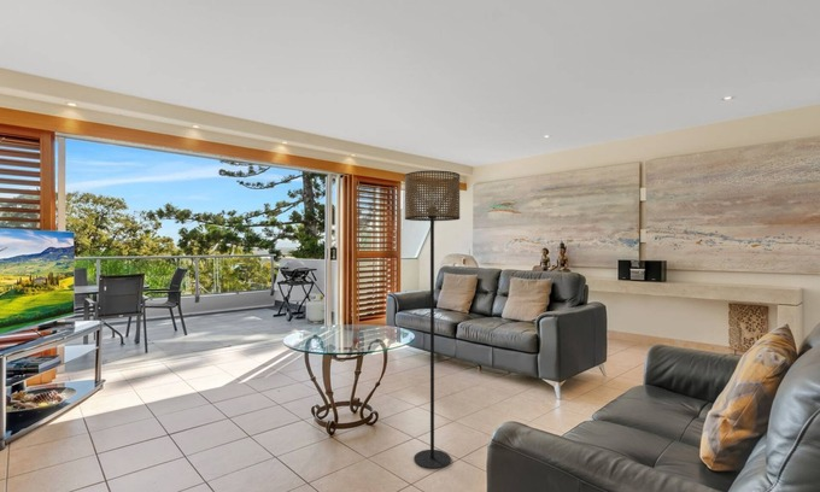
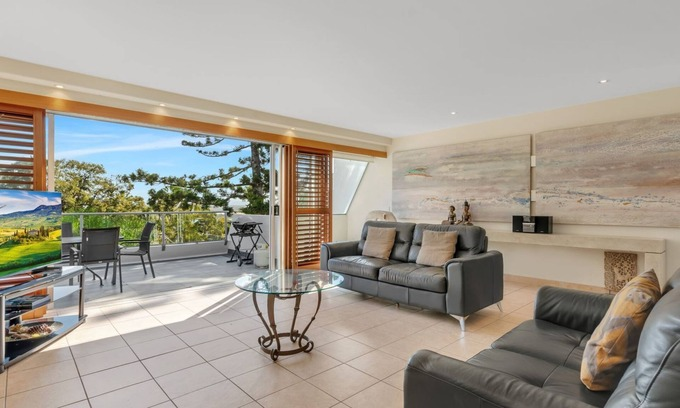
- floor lamp [404,170,461,470]
